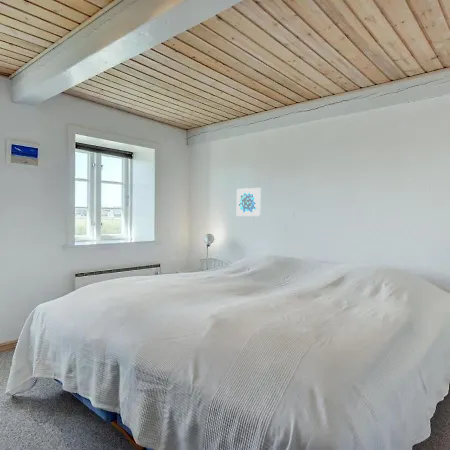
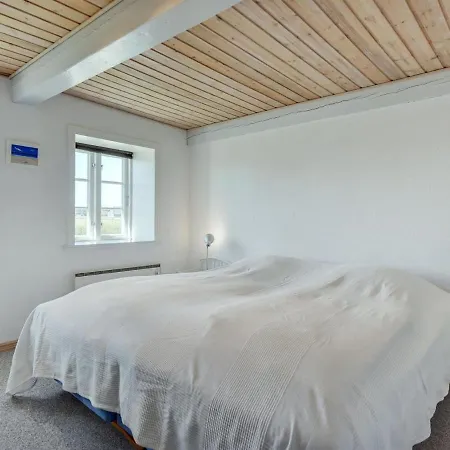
- wall art [236,187,262,217]
